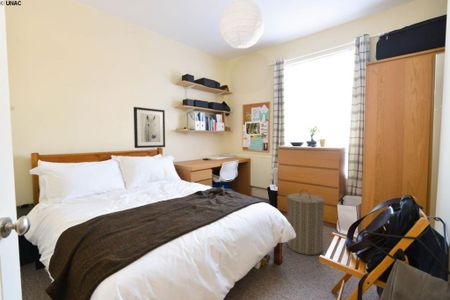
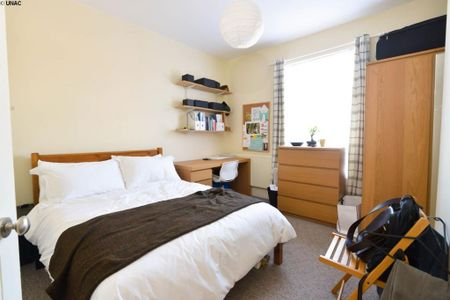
- laundry hamper [284,188,329,256]
- wall art [133,106,166,149]
